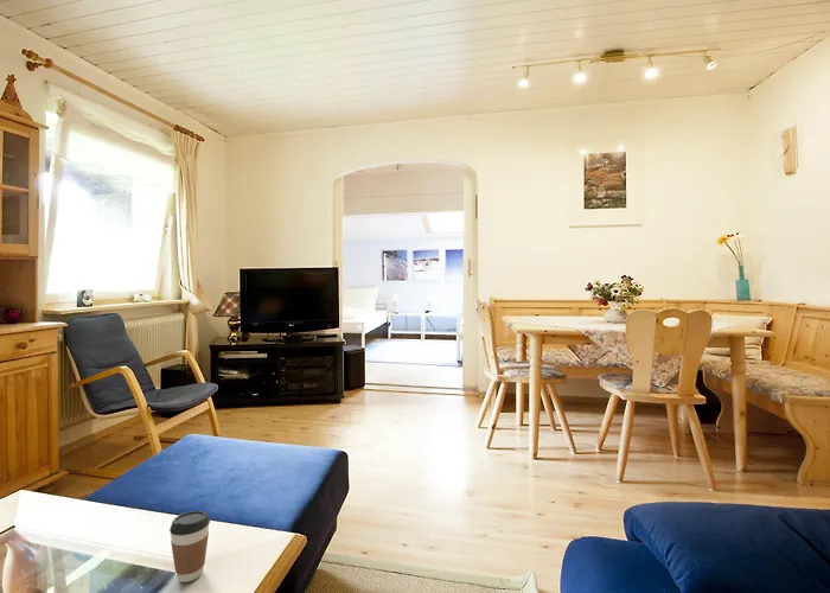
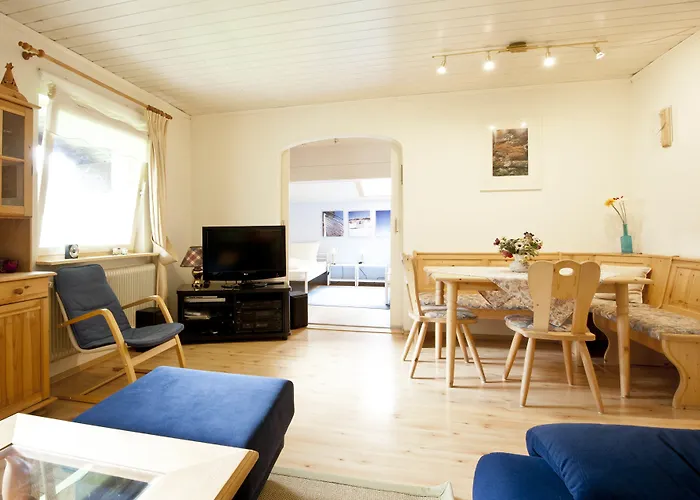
- coffee cup [168,510,211,584]
